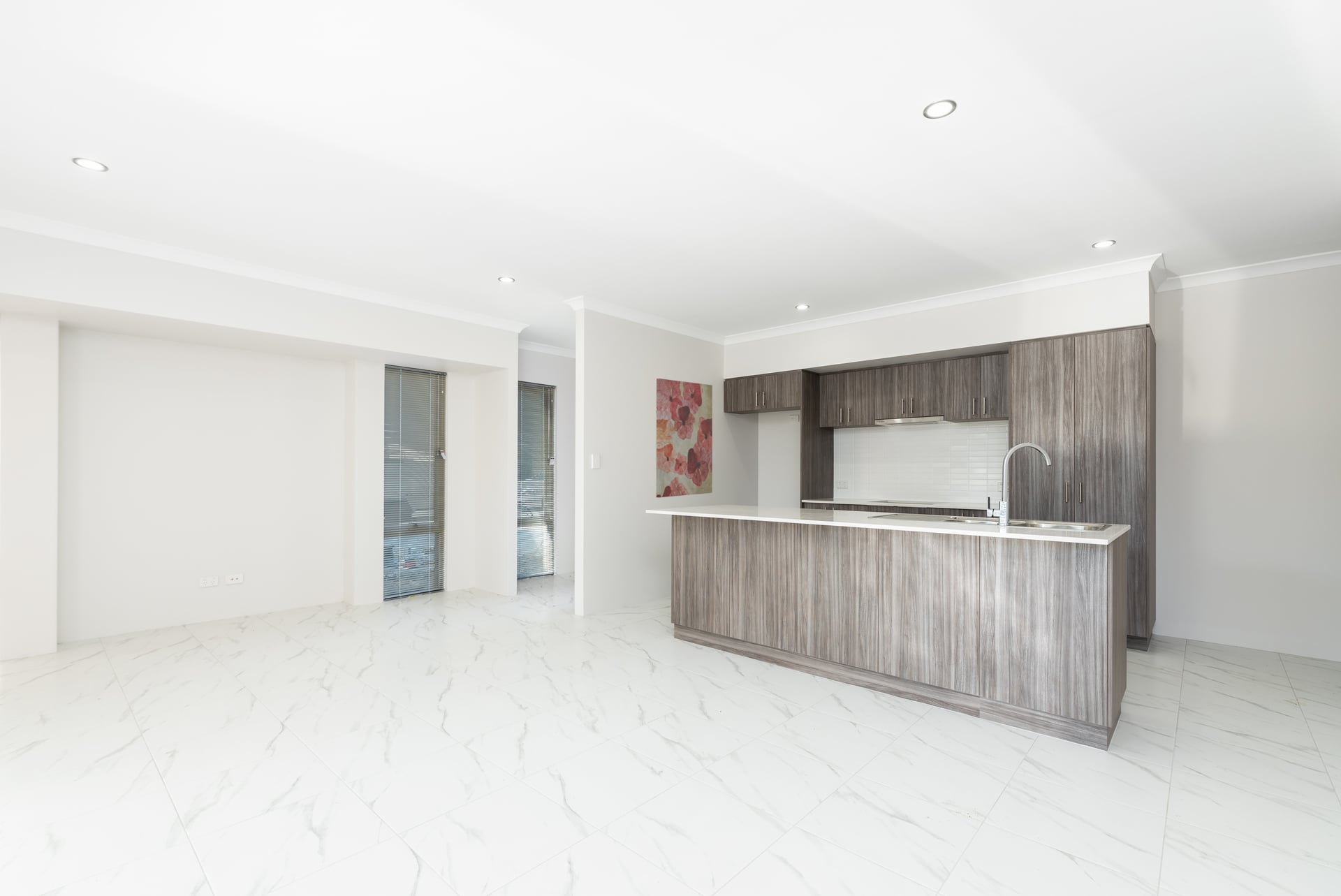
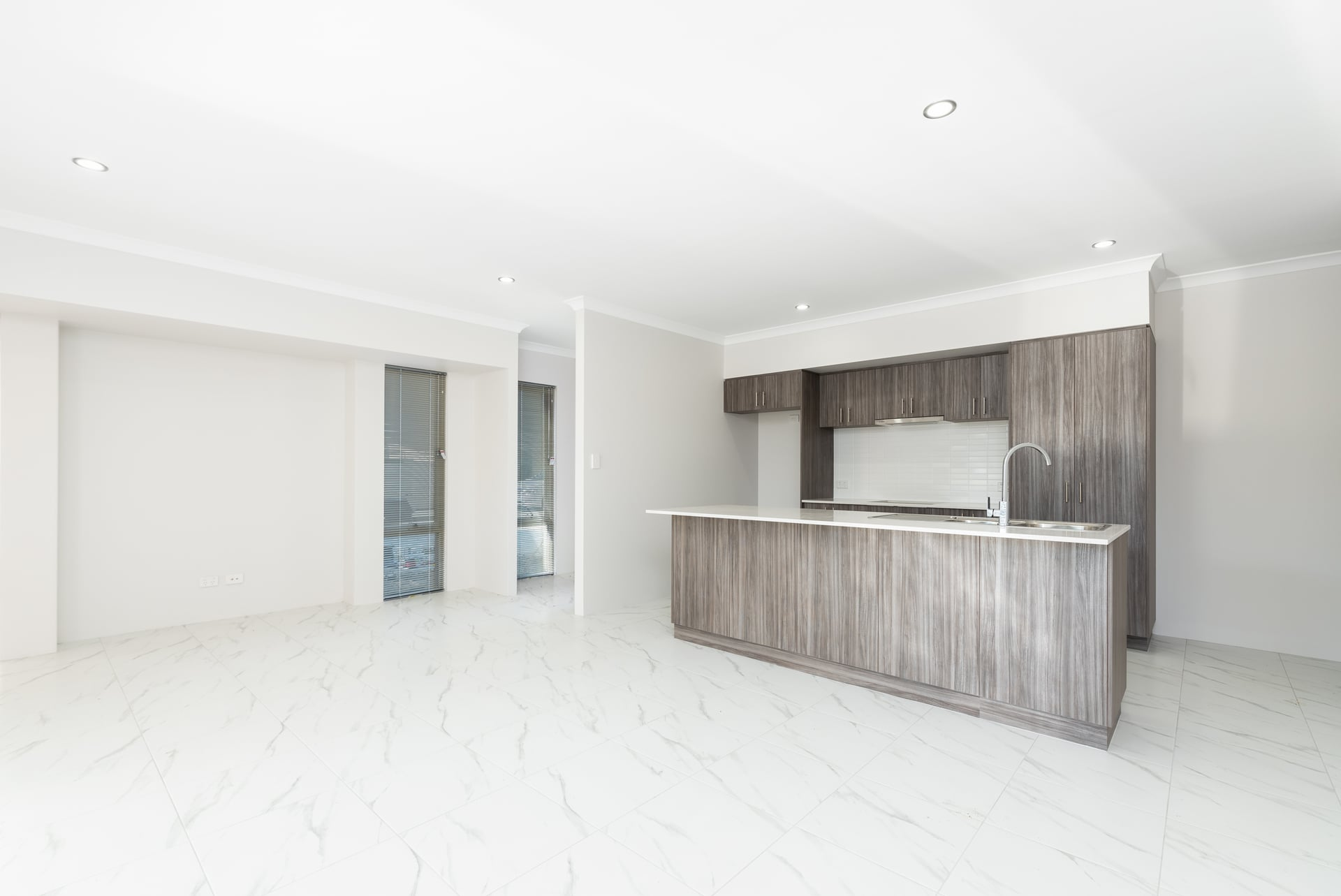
- wall art [656,378,713,498]
